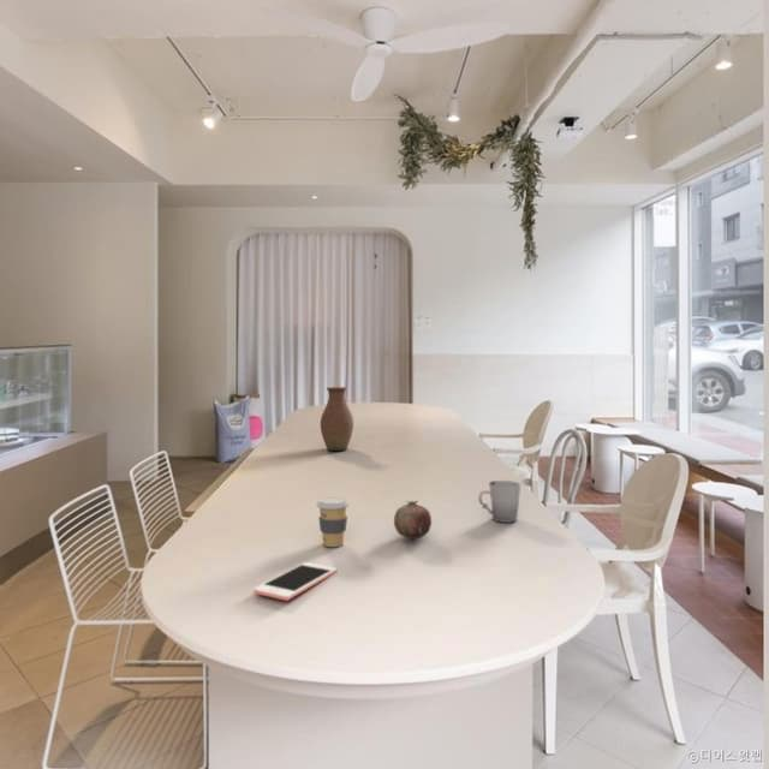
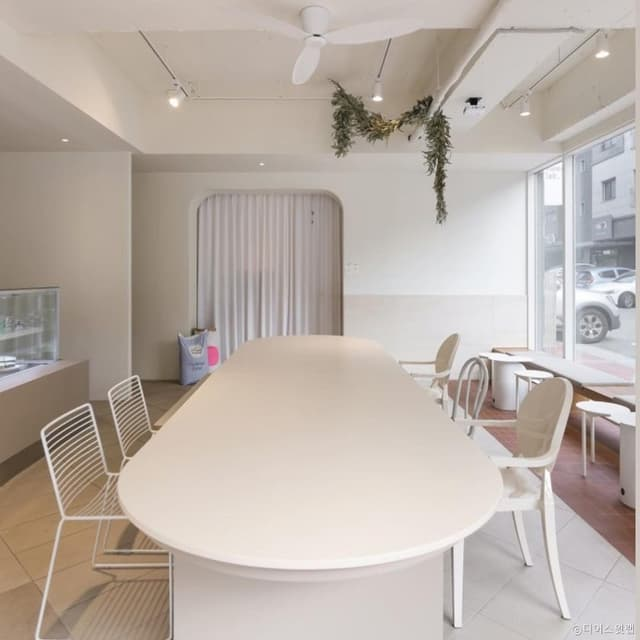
- cup [477,479,521,524]
- vase [320,386,354,452]
- cell phone [252,561,338,602]
- coffee cup [316,496,351,548]
- fruit [393,500,433,541]
